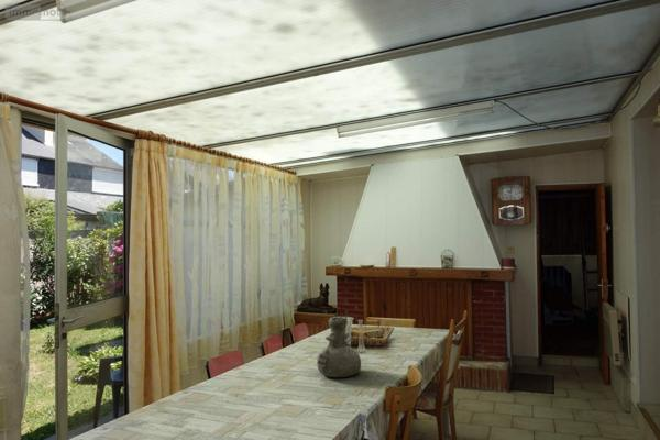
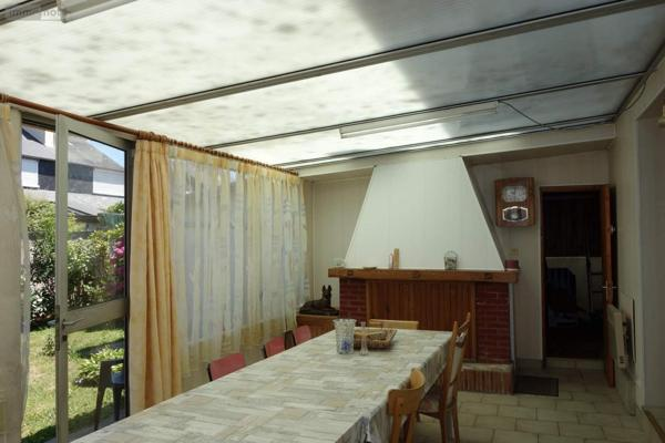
- vase [316,316,362,378]
